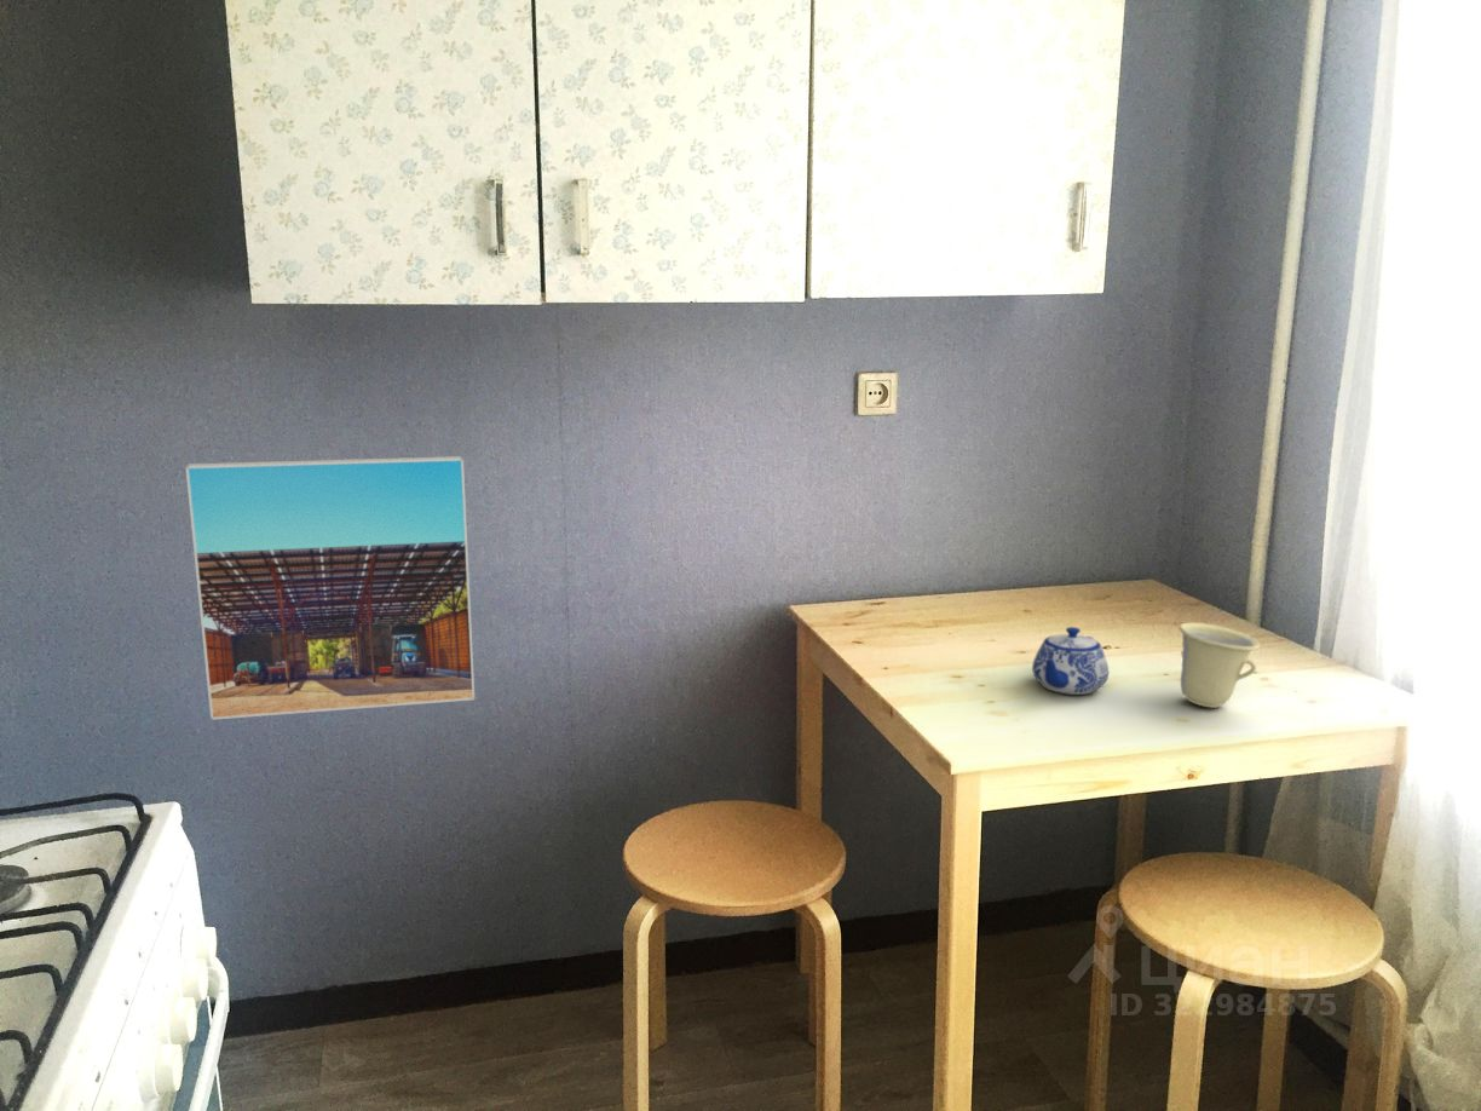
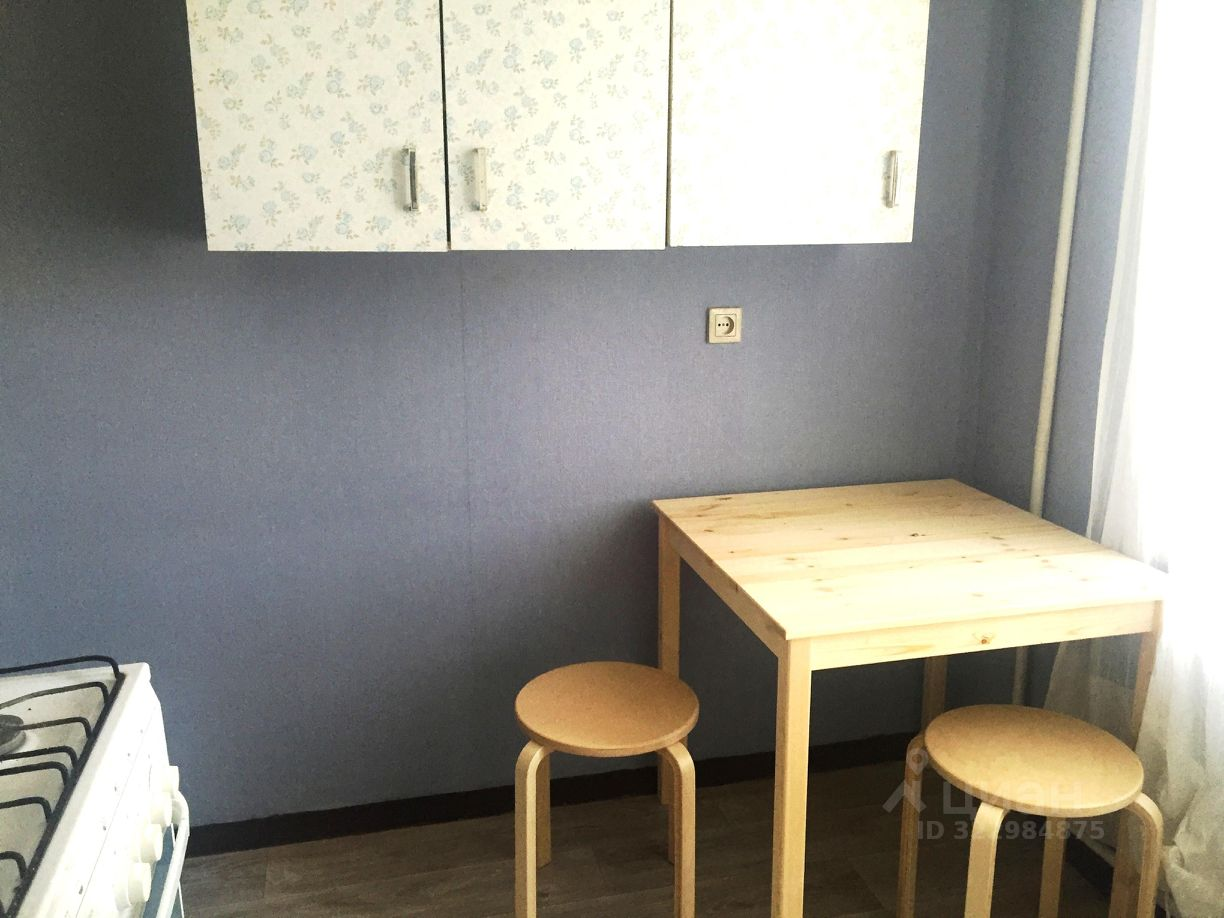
- cup [1177,622,1261,708]
- teapot [1031,626,1110,696]
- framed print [184,455,476,721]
